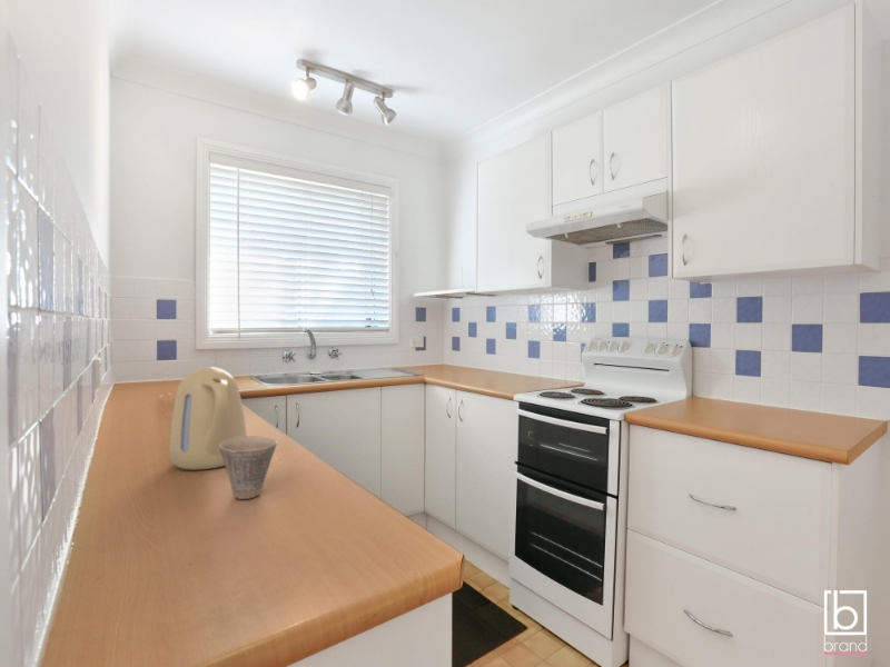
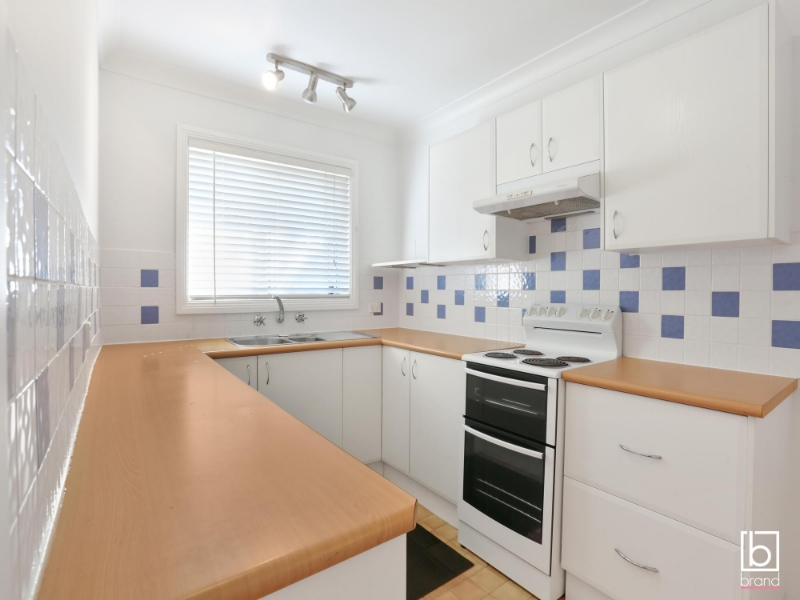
- cup [219,435,278,500]
- kettle [169,366,248,471]
